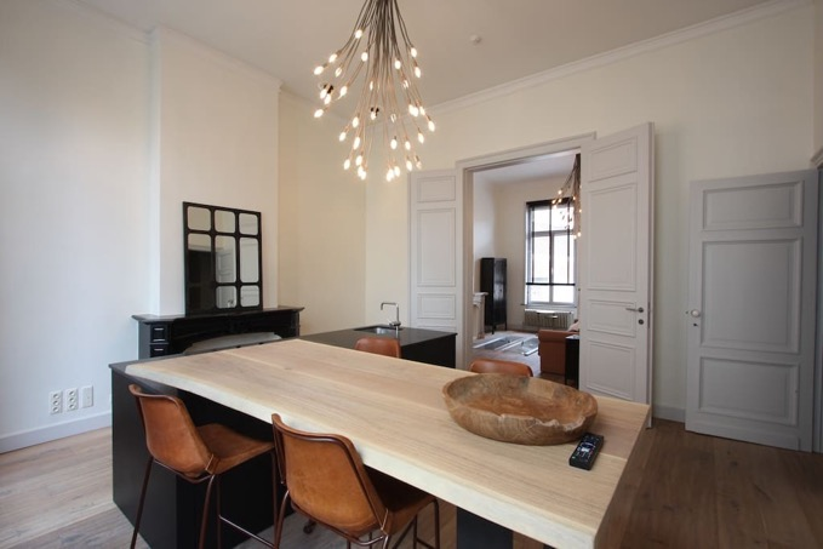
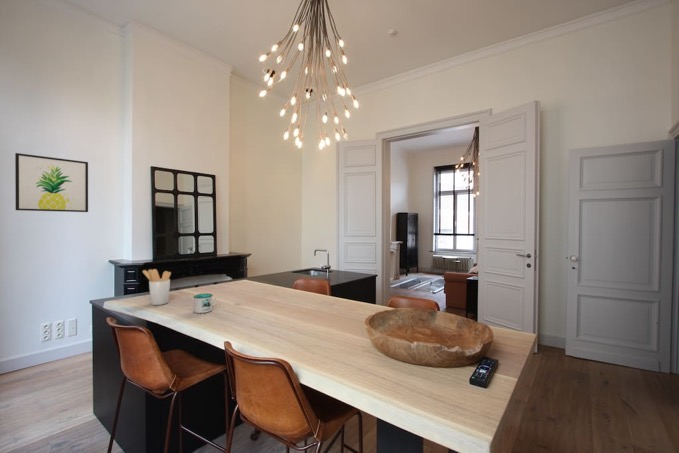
+ utensil holder [142,268,172,306]
+ mug [193,293,218,314]
+ wall art [14,152,89,213]
